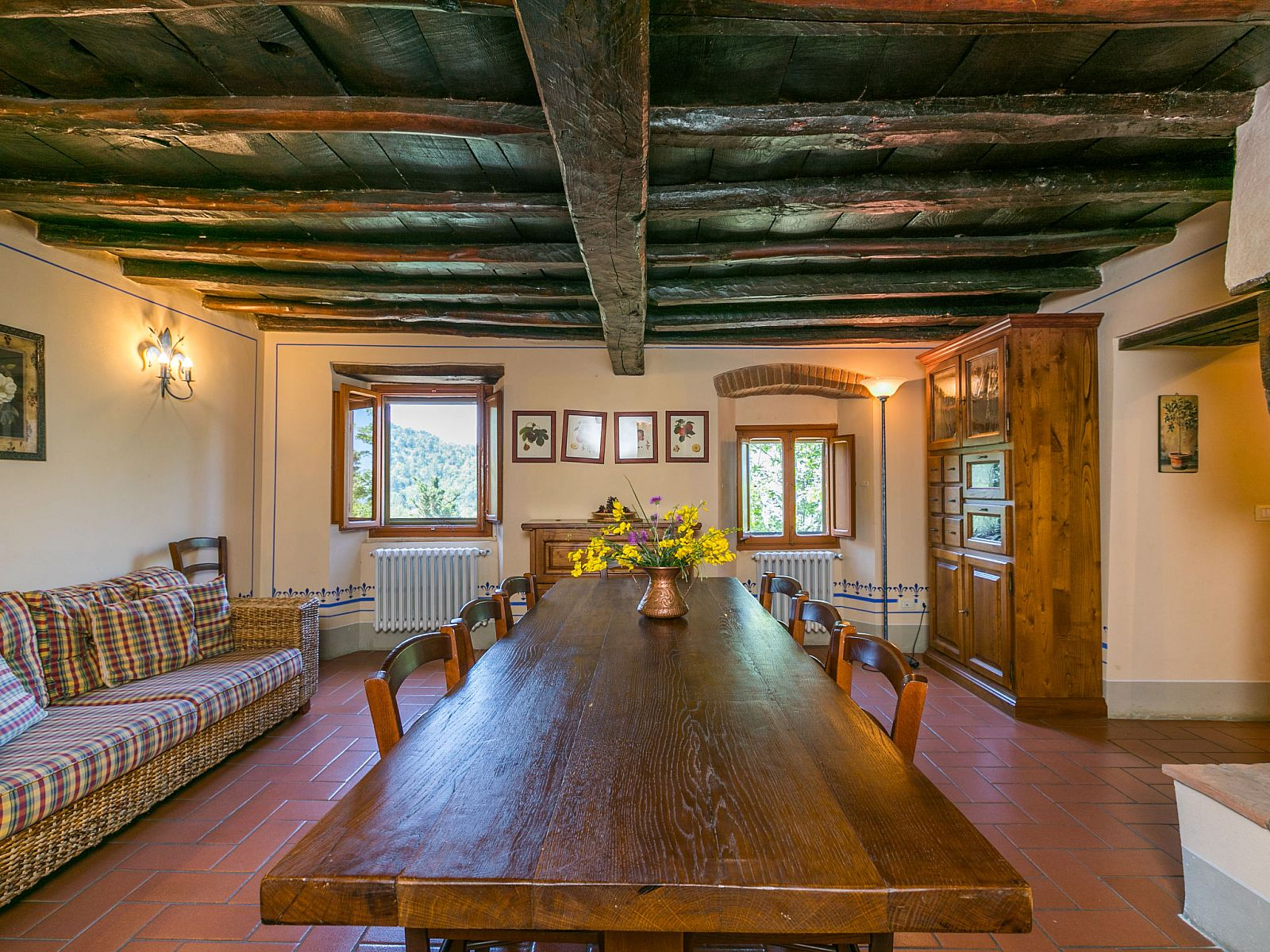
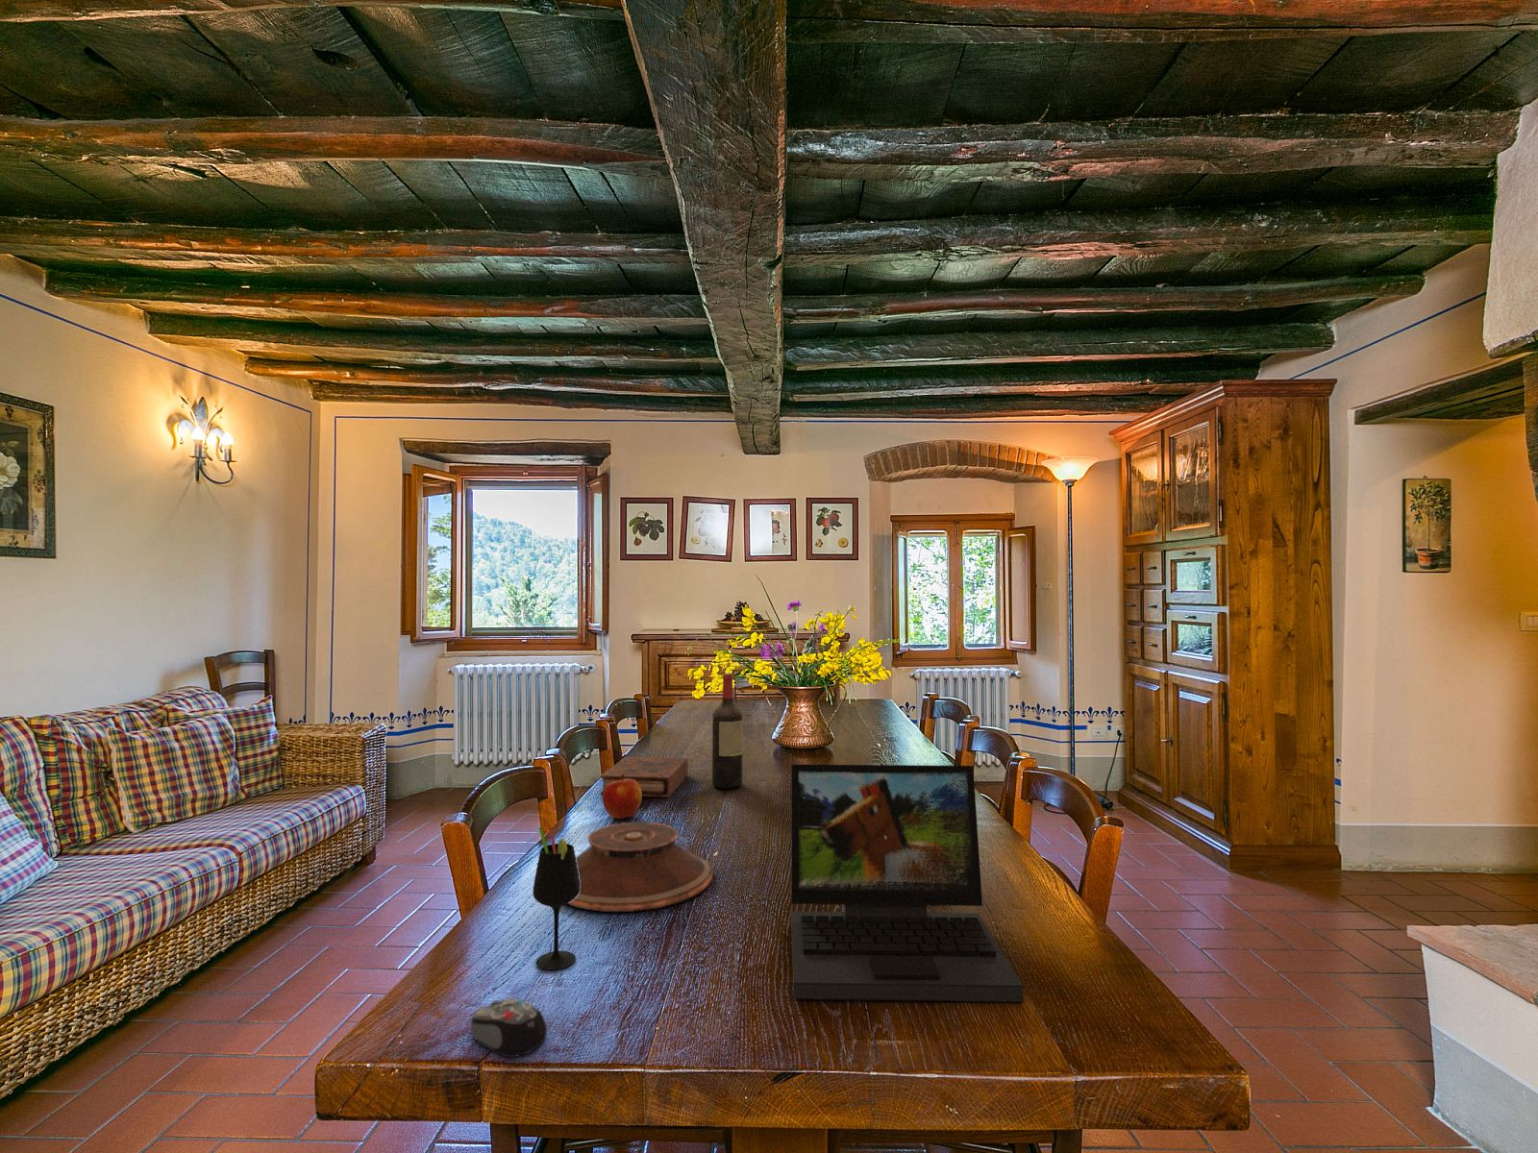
+ apple [602,774,643,820]
+ plate [567,821,715,913]
+ laptop [790,763,1025,1003]
+ computer mouse [470,997,547,1057]
+ wine glass [533,826,580,970]
+ book [599,756,689,798]
+ wine bottle [711,672,744,790]
